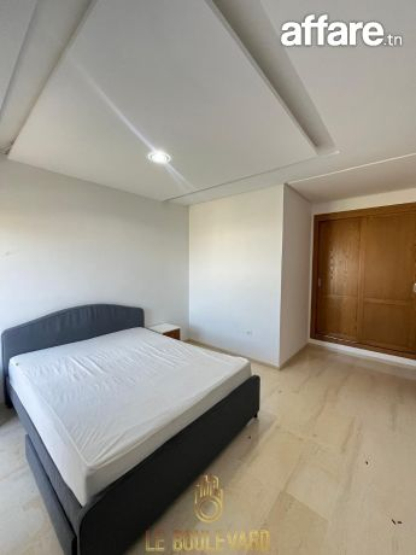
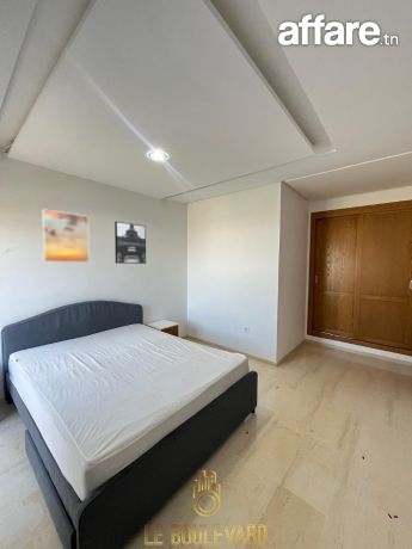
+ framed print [42,208,91,264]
+ wall art [113,221,147,265]
